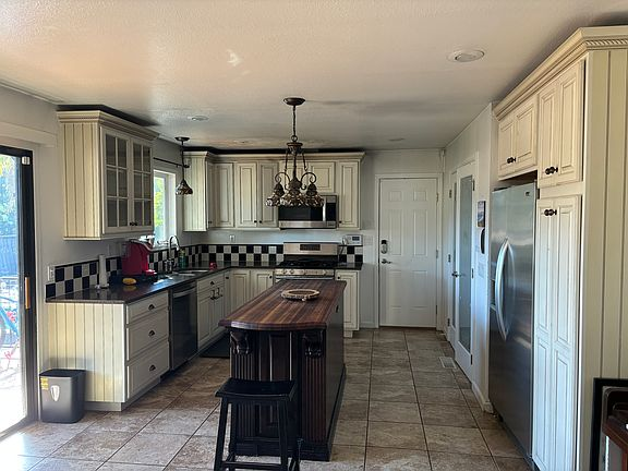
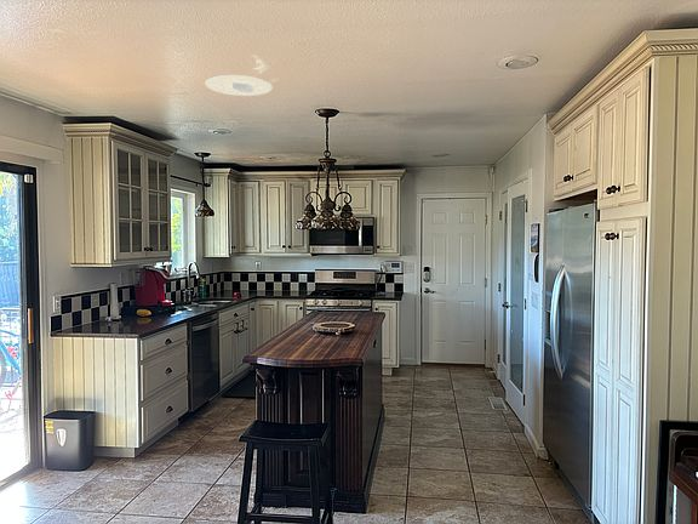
+ recessed light [205,74,274,97]
